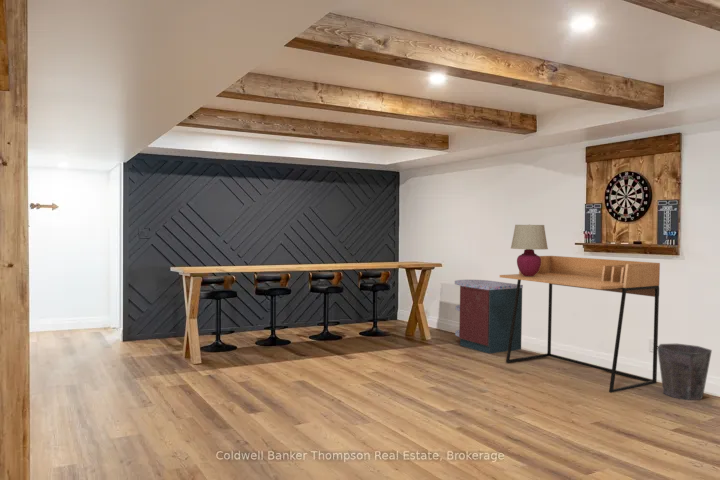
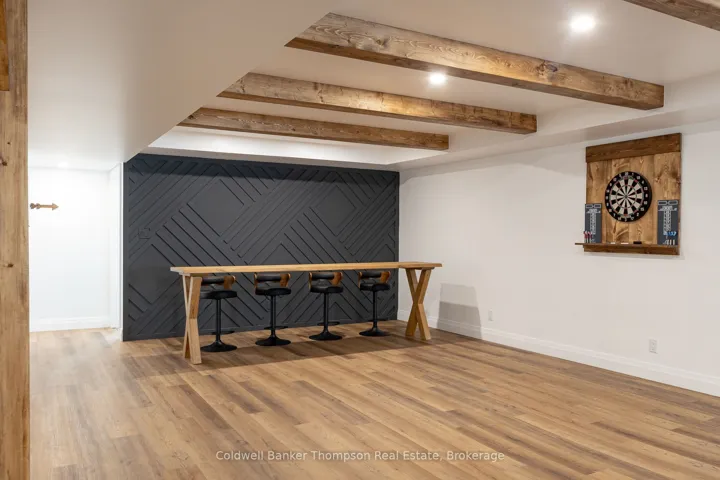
- storage cabinet [454,279,524,355]
- waste bin [657,343,713,401]
- desk [499,255,661,394]
- table lamp [510,224,549,276]
